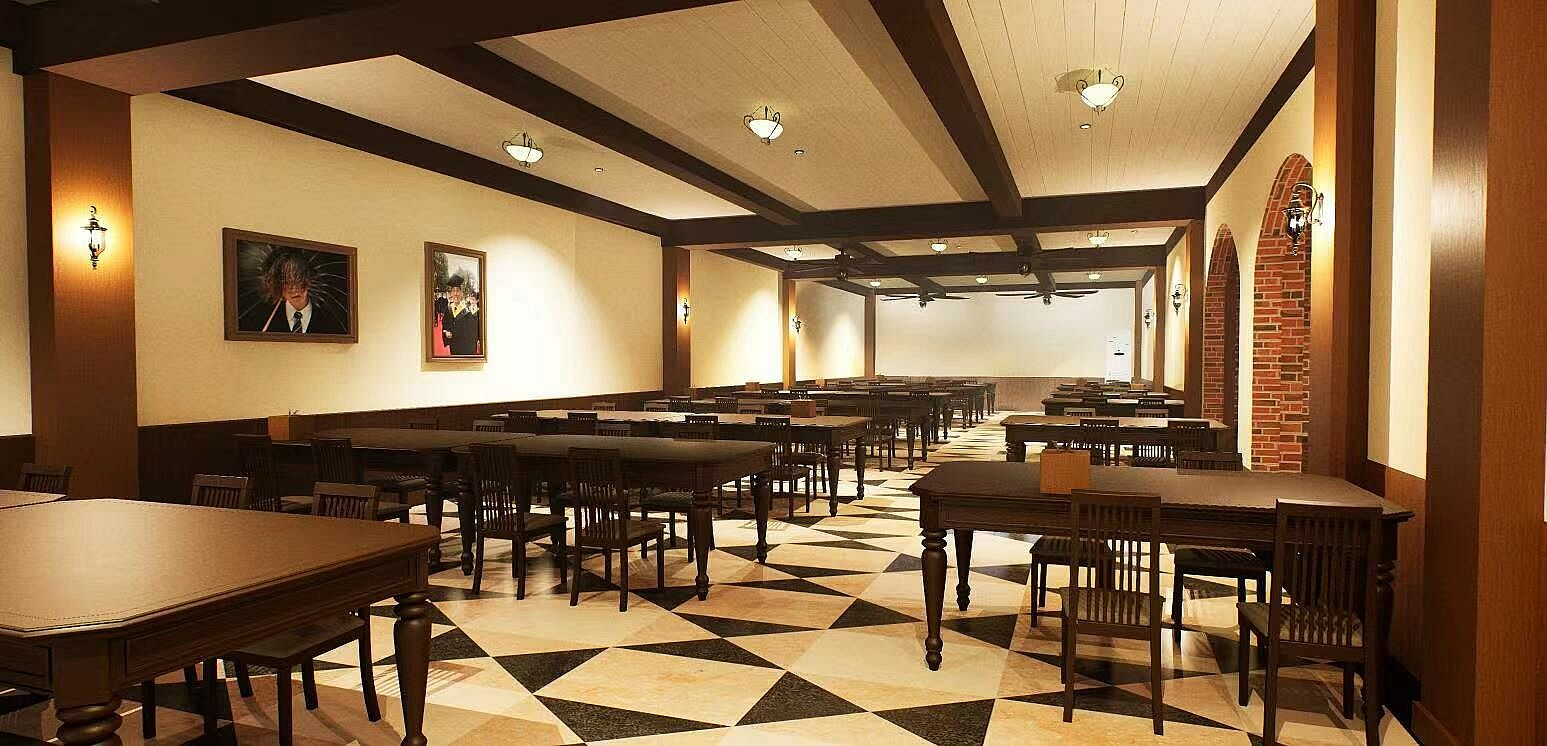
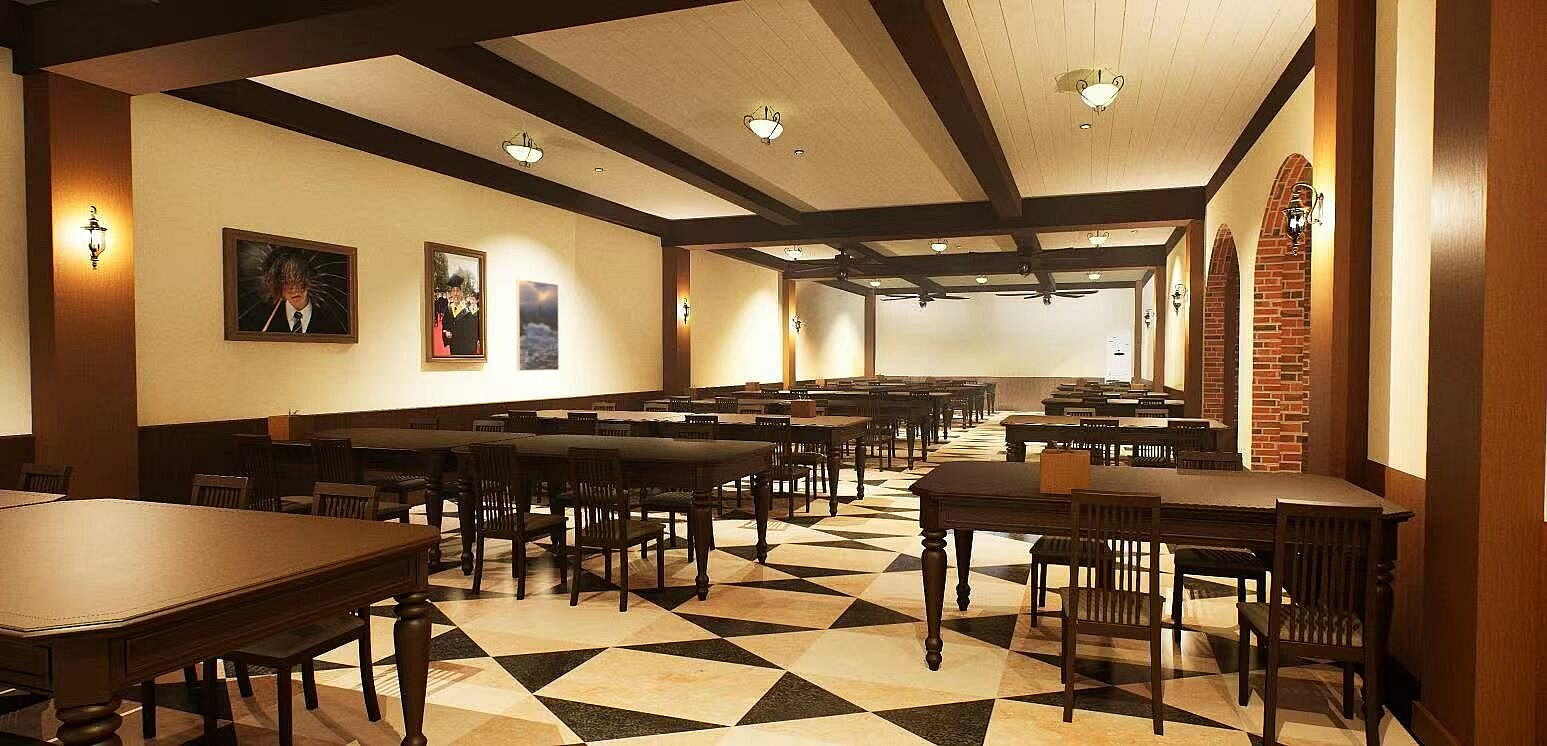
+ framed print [516,278,560,372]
